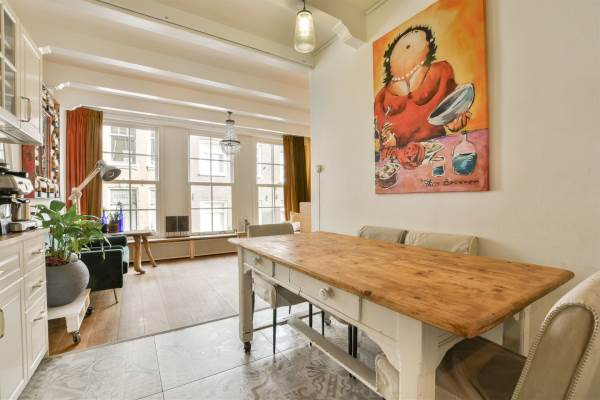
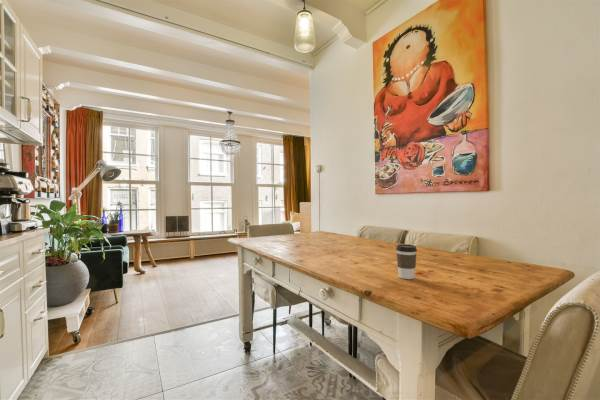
+ coffee cup [395,243,418,280]
